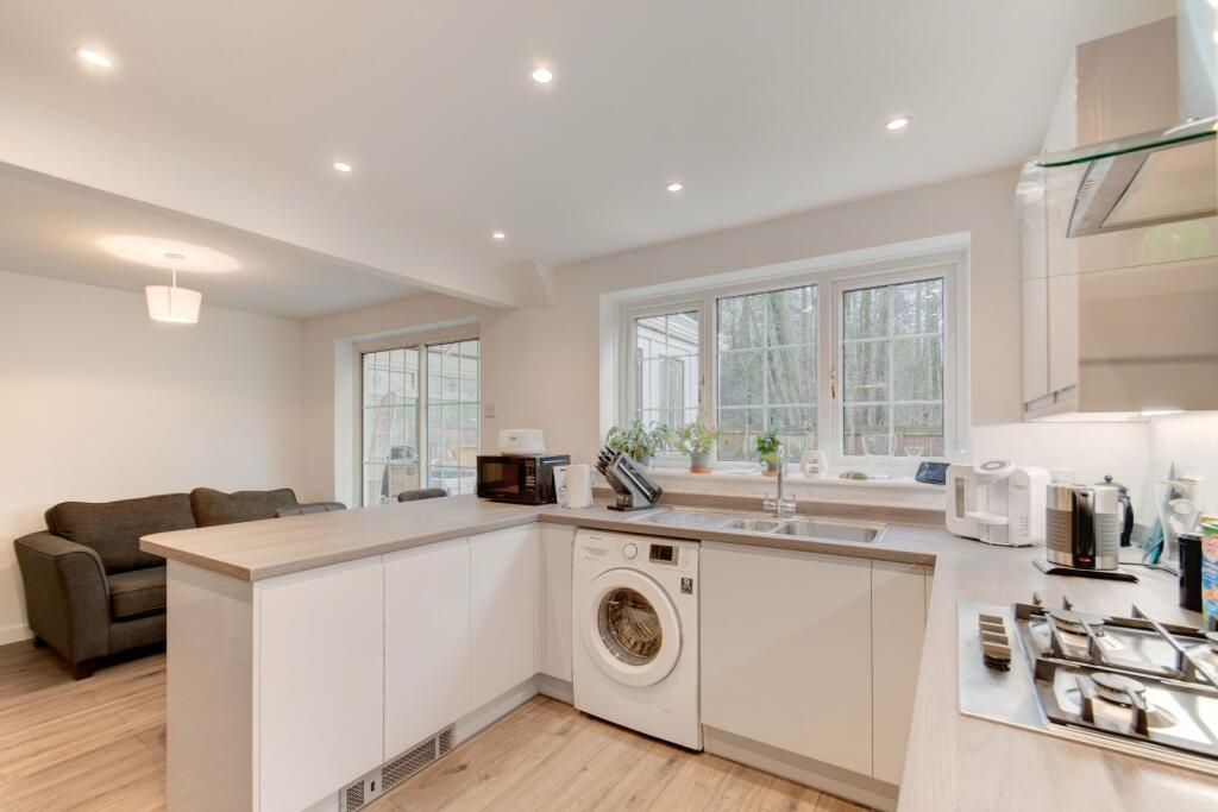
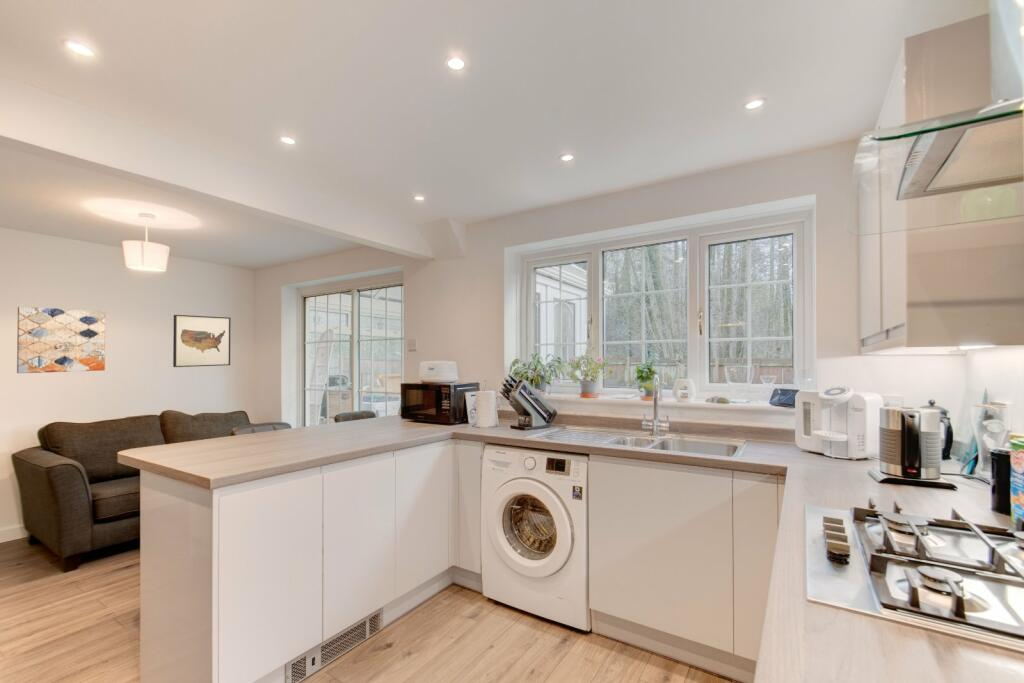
+ wall art [16,306,106,374]
+ wall art [172,314,232,368]
